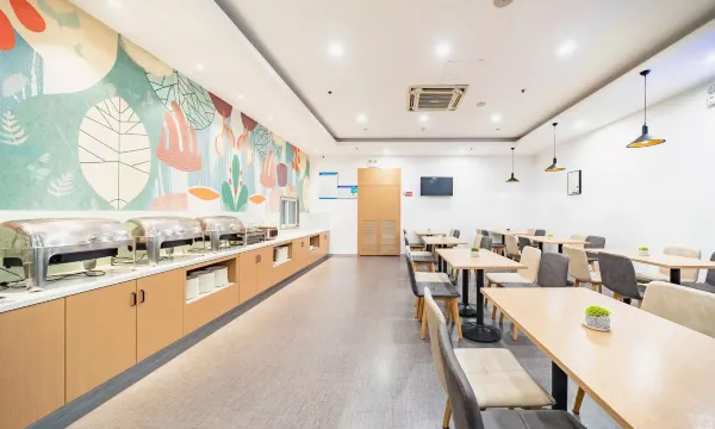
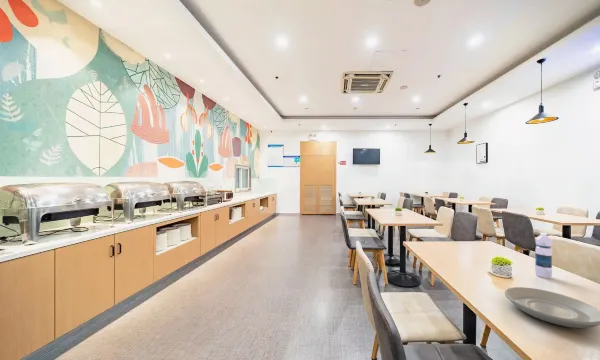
+ water bottle [534,231,553,279]
+ plate [504,286,600,329]
